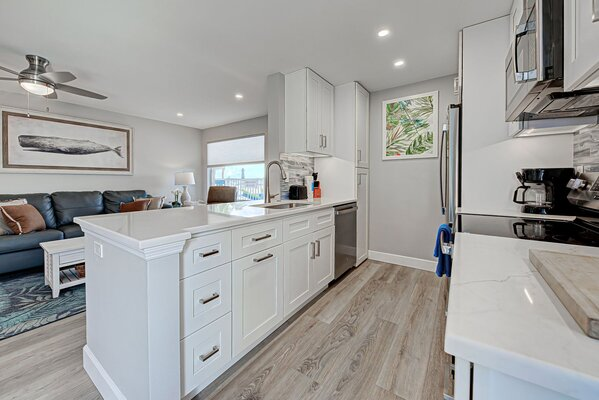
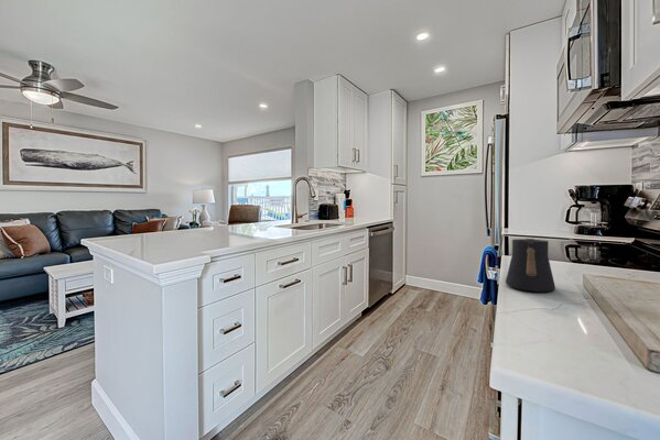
+ kettle [505,238,556,293]
